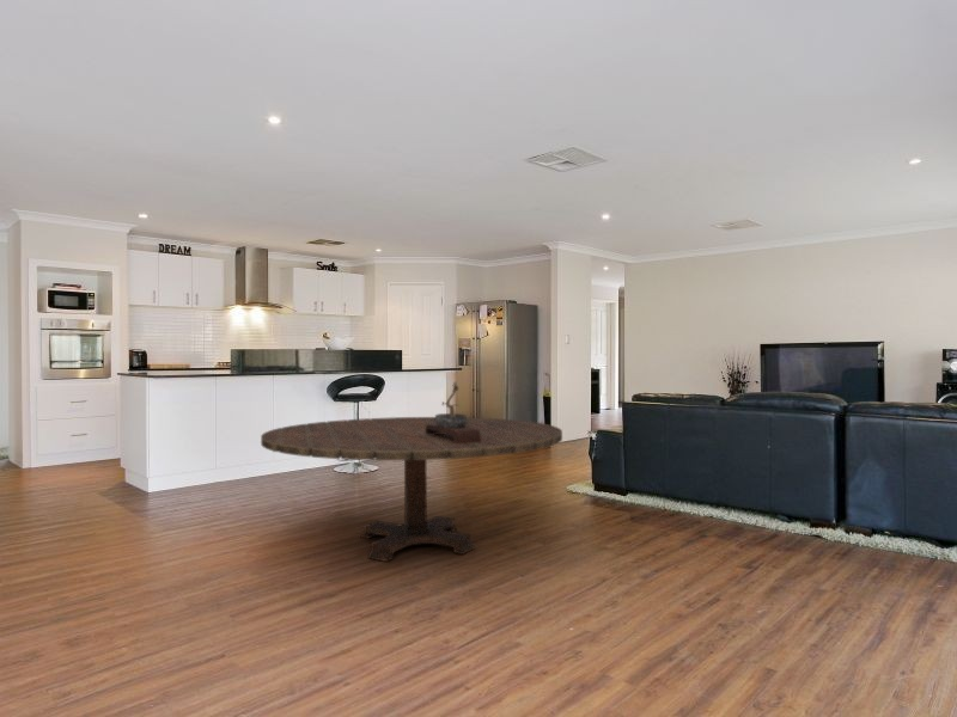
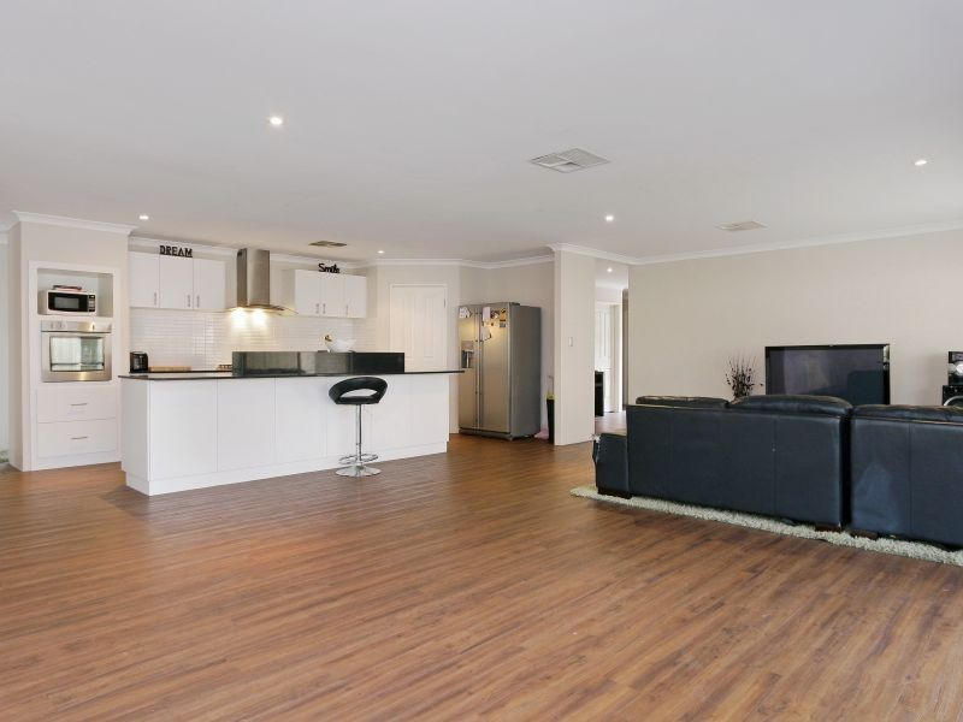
- dining table [260,416,563,563]
- bonsai tree [425,380,481,443]
